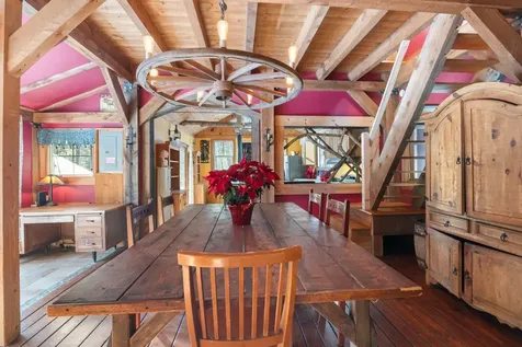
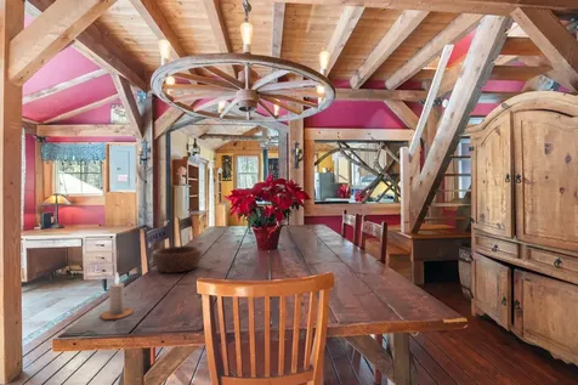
+ wooden bowl [152,245,203,274]
+ candle [100,271,135,321]
